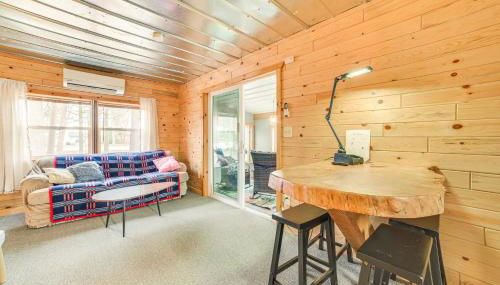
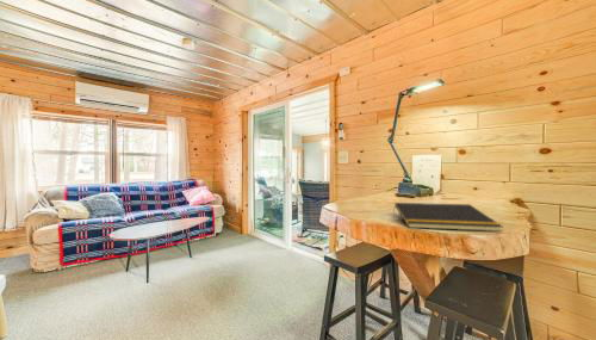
+ notepad [392,202,503,233]
